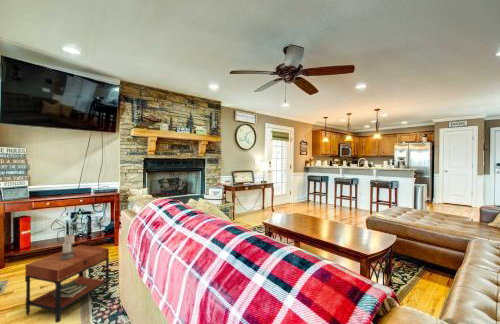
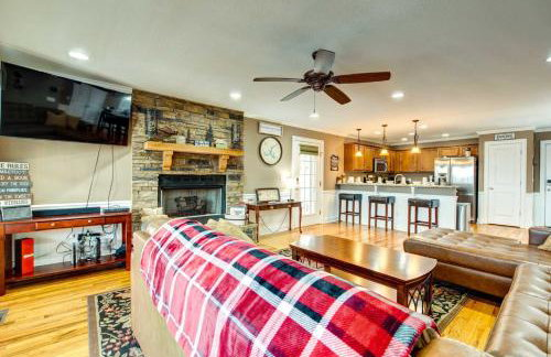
- side table [24,233,110,324]
